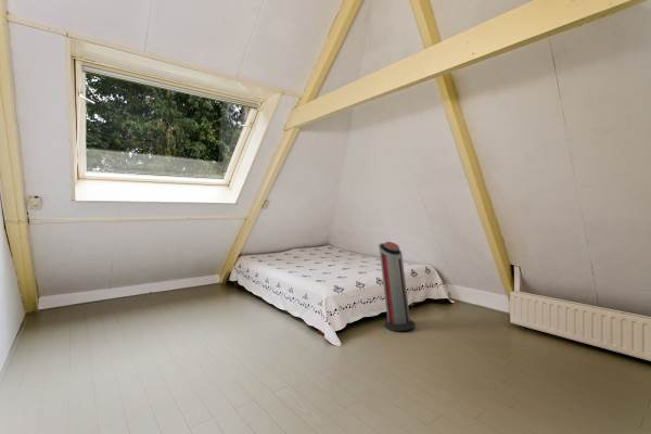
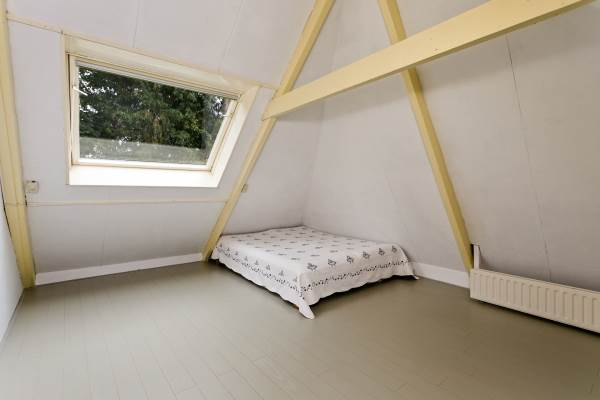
- air purifier [378,241,417,332]
